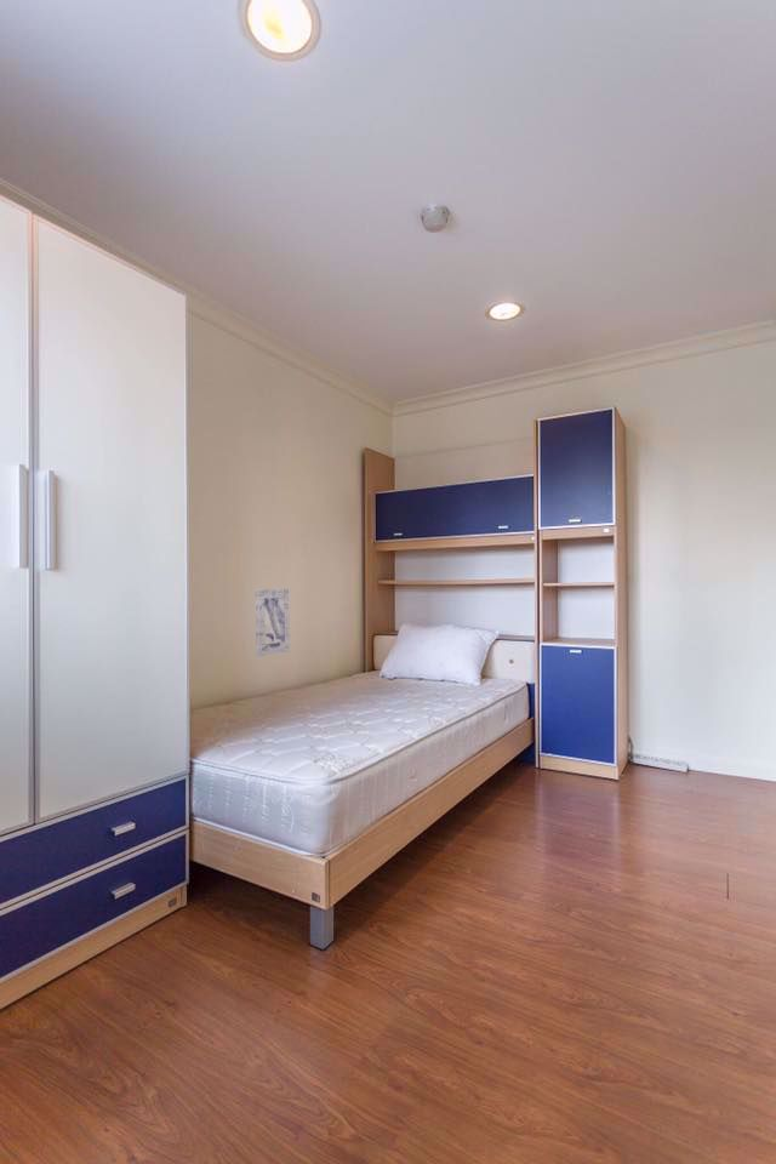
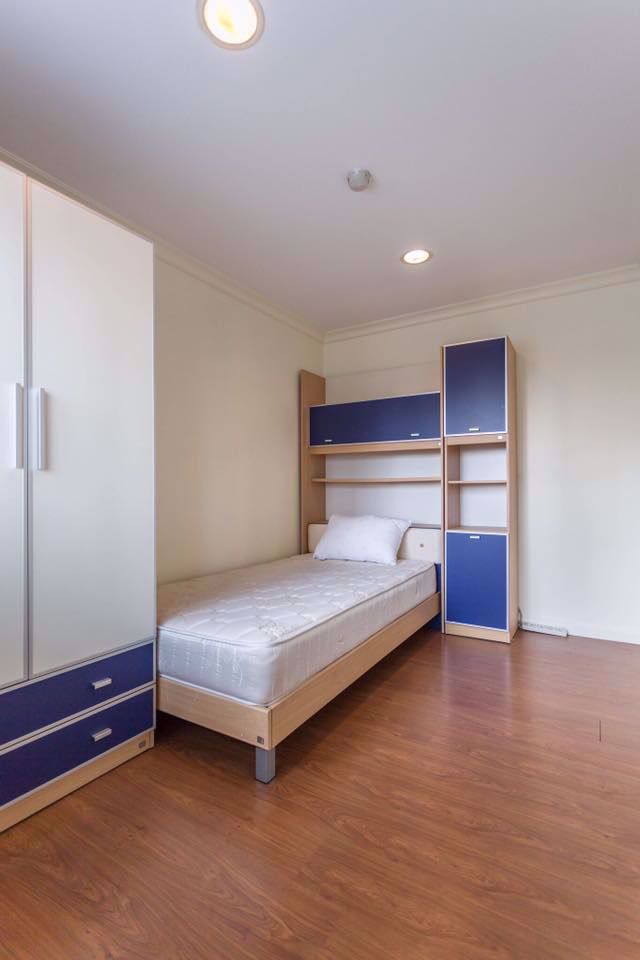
- wall art [255,587,291,657]
